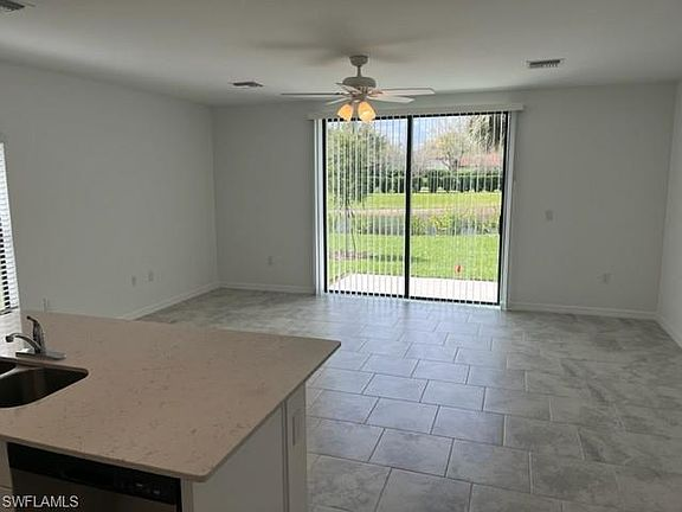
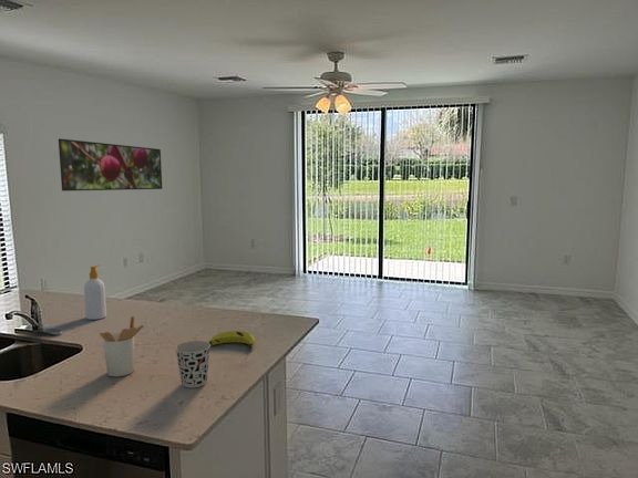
+ banana [208,330,256,351]
+ soap bottle [83,263,107,321]
+ utensil holder [99,315,145,377]
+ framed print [58,137,163,193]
+ cup [174,340,212,389]
